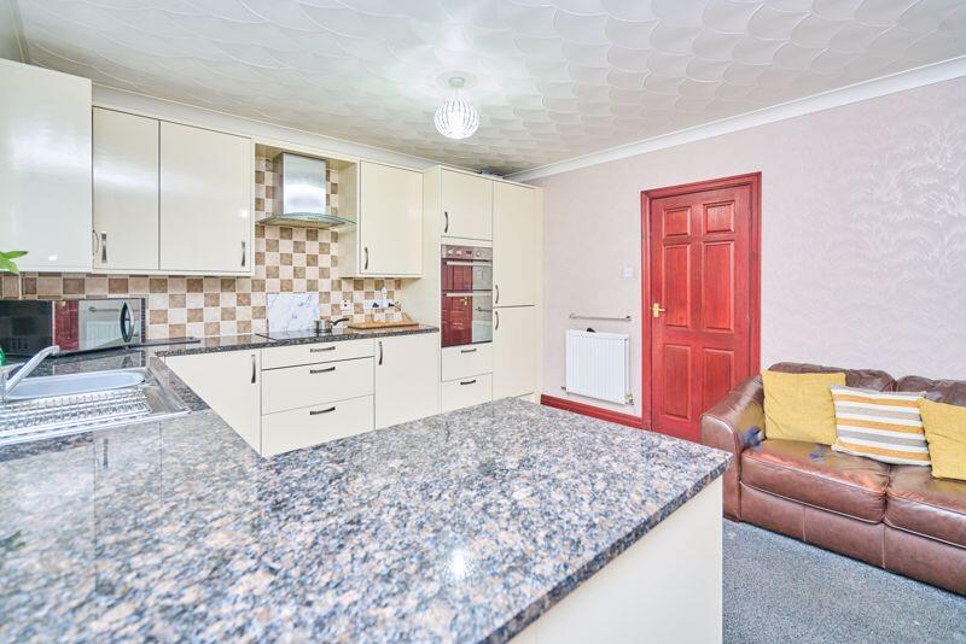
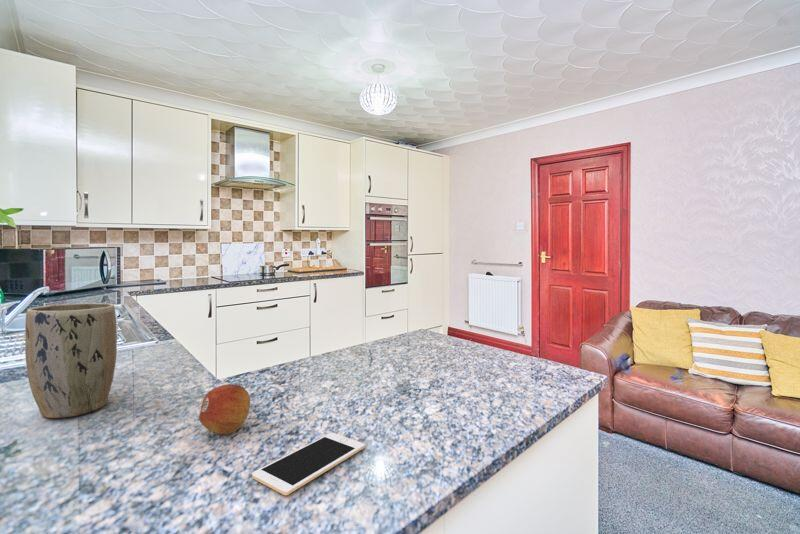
+ plant pot [24,302,118,419]
+ cell phone [251,432,366,496]
+ fruit [198,384,251,435]
